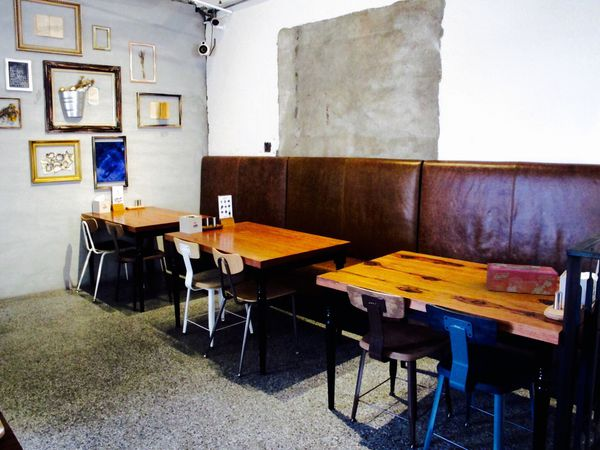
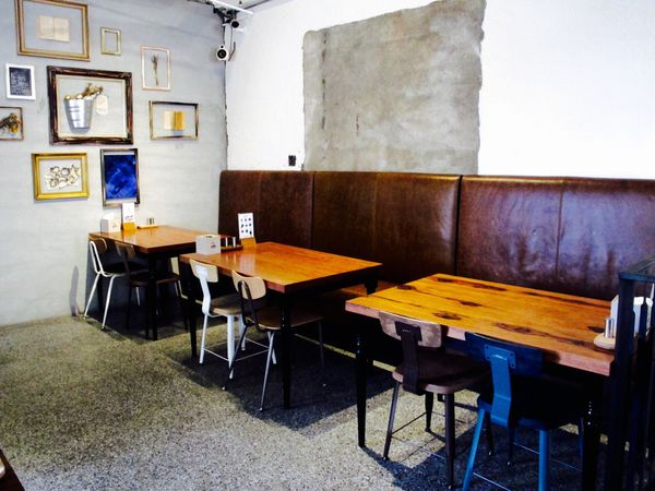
- tissue box [485,262,559,296]
